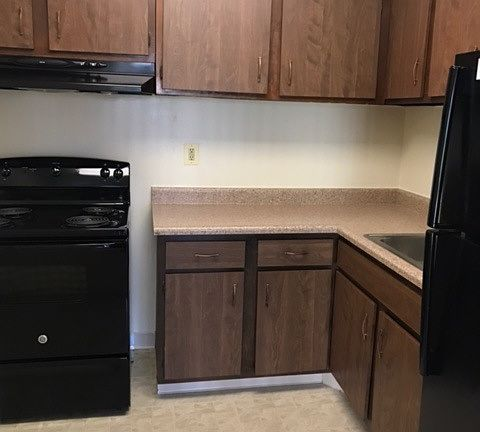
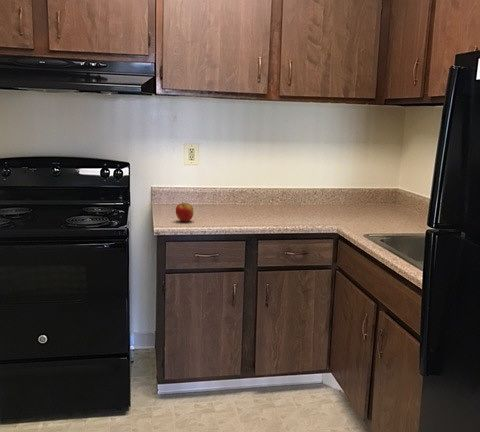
+ apple [175,200,194,222]
